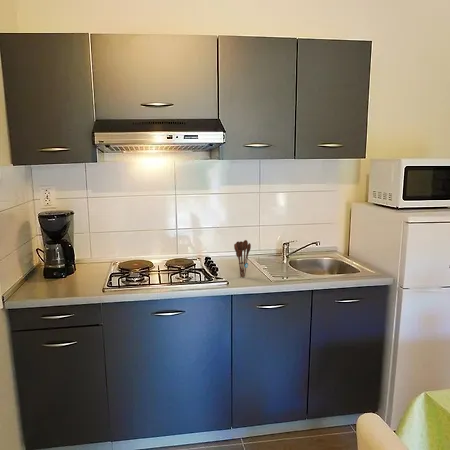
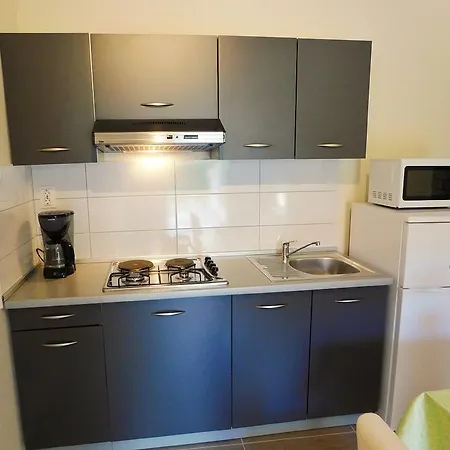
- utensil holder [233,239,252,278]
